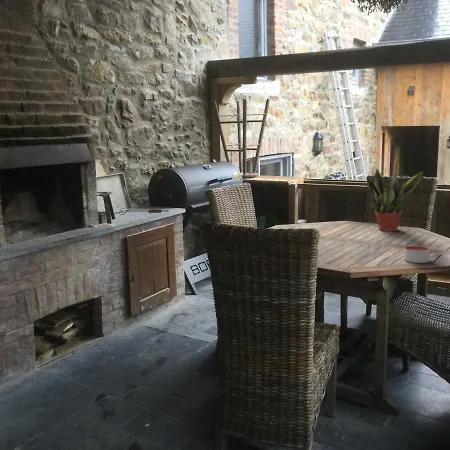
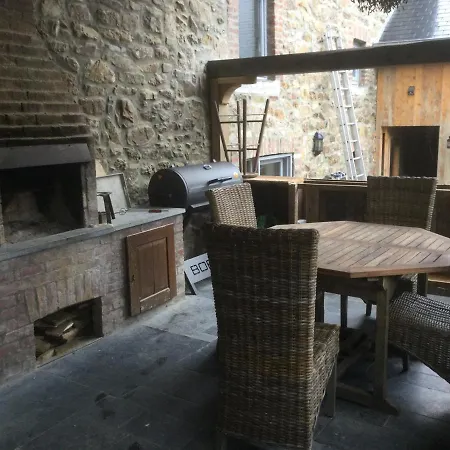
- candle [403,244,431,264]
- potted plant [364,159,424,232]
